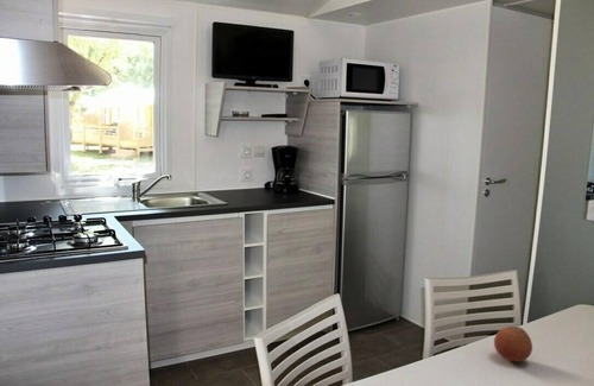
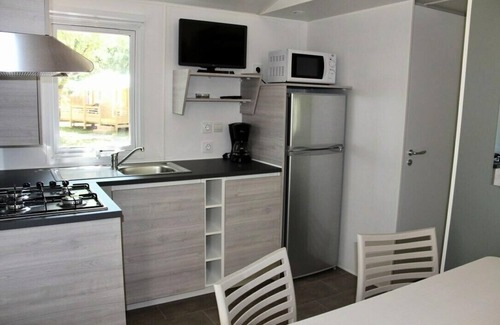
- fruit [493,325,533,363]
